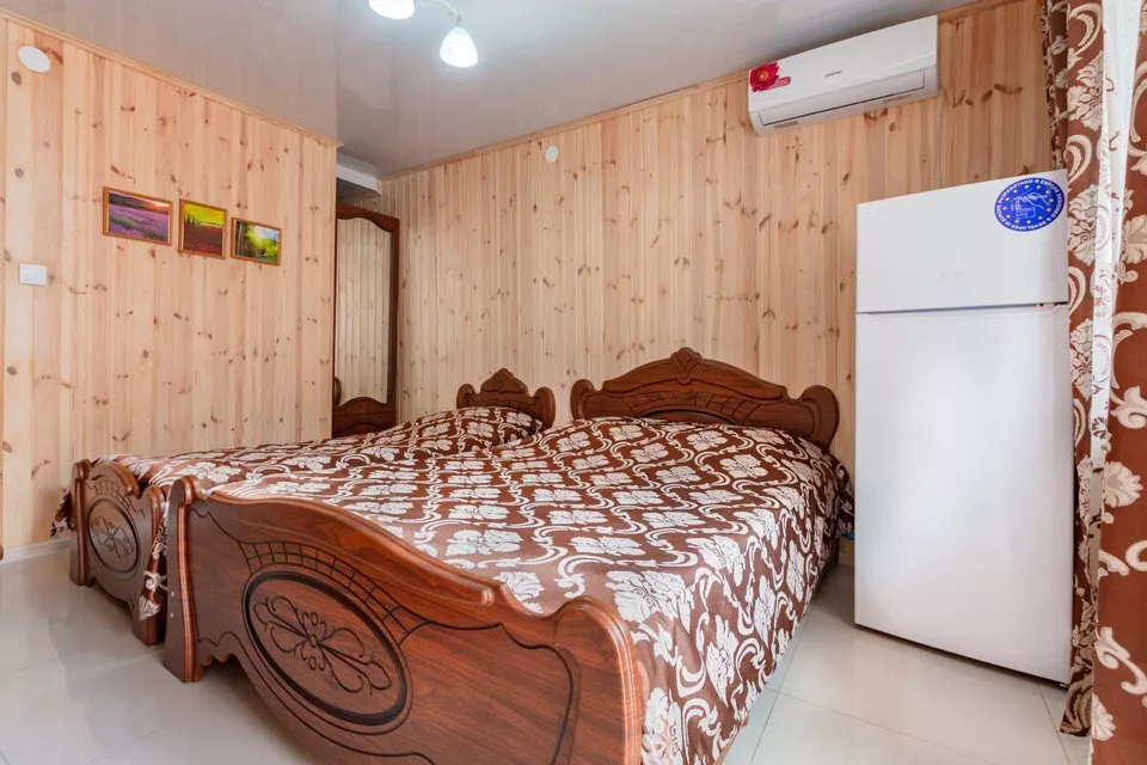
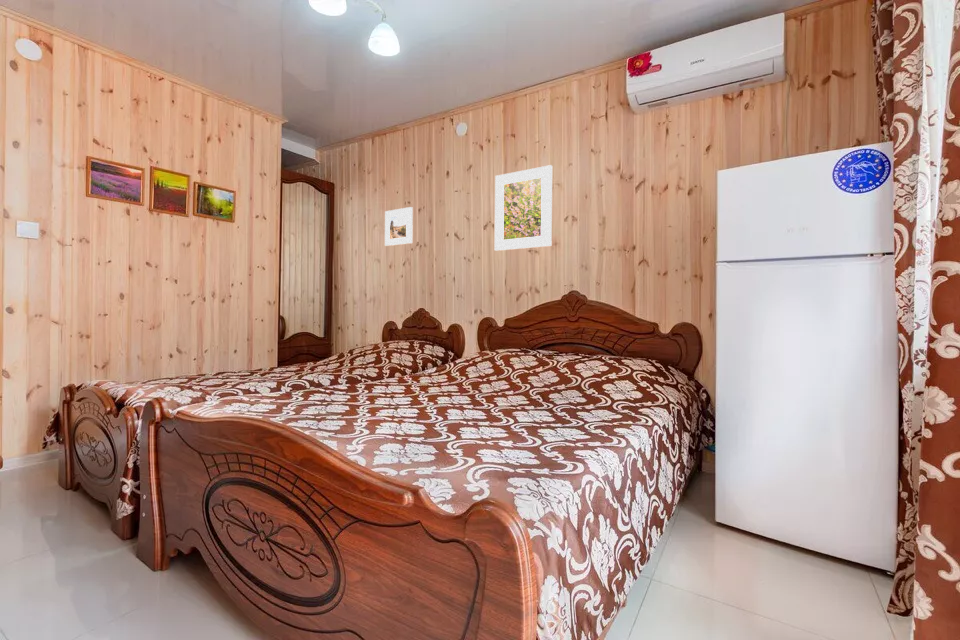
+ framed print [384,206,414,247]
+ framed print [494,164,553,252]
